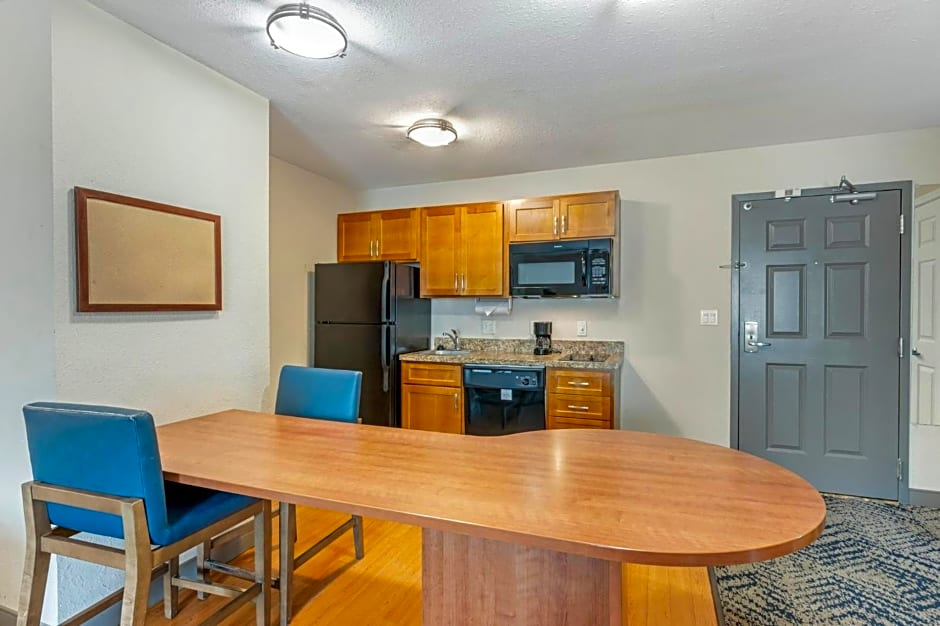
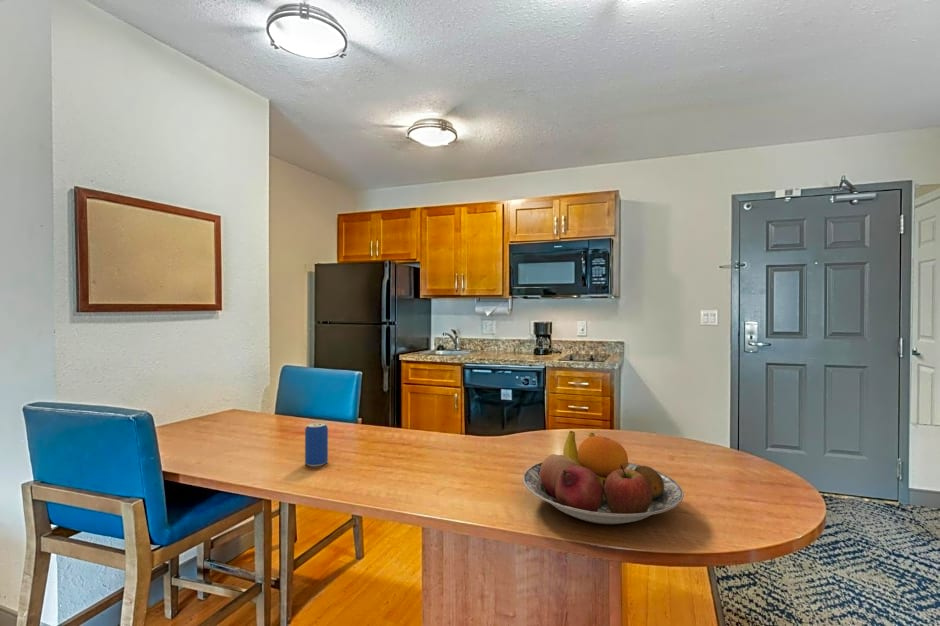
+ beverage can [304,421,329,467]
+ fruit bowl [522,430,685,525]
